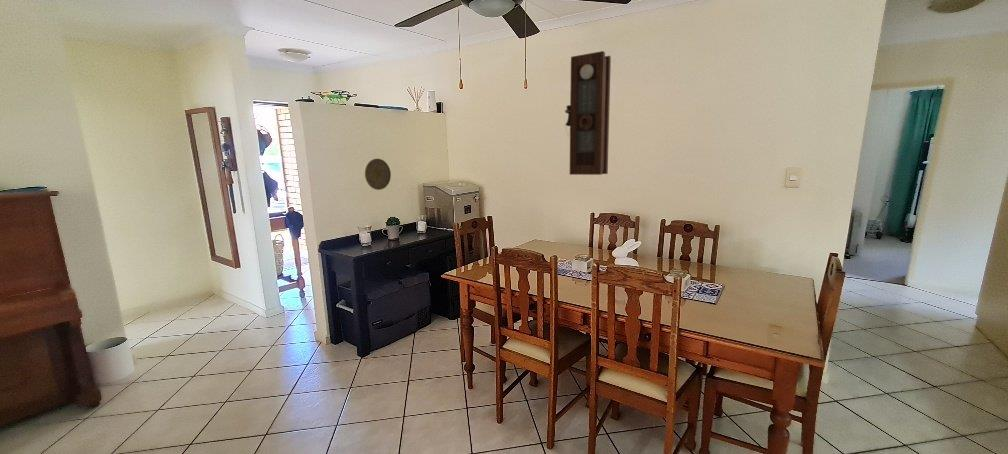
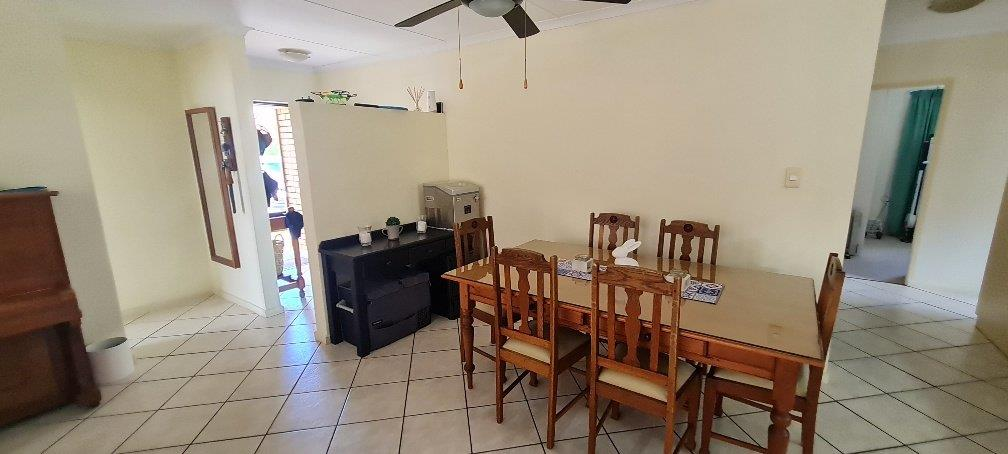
- decorative plate [364,158,392,191]
- pendulum clock [564,50,612,176]
